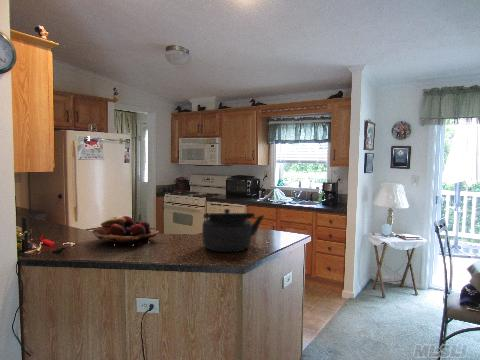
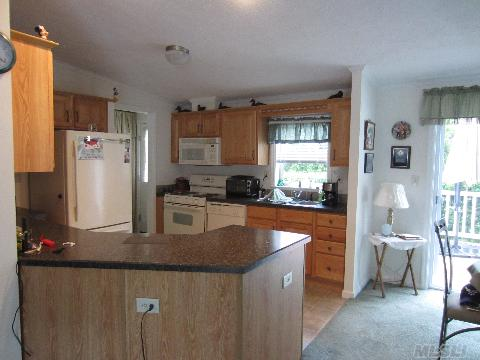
- kettle [201,208,265,253]
- fruit basket [91,215,160,247]
